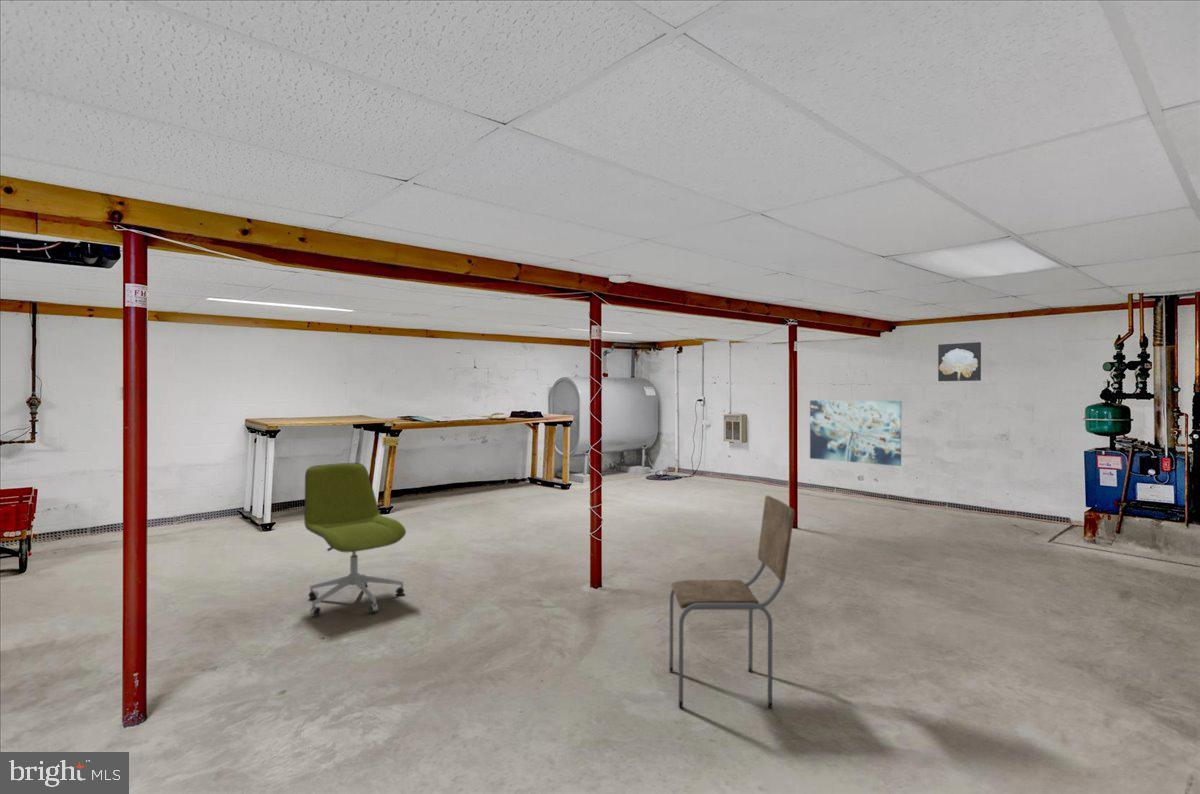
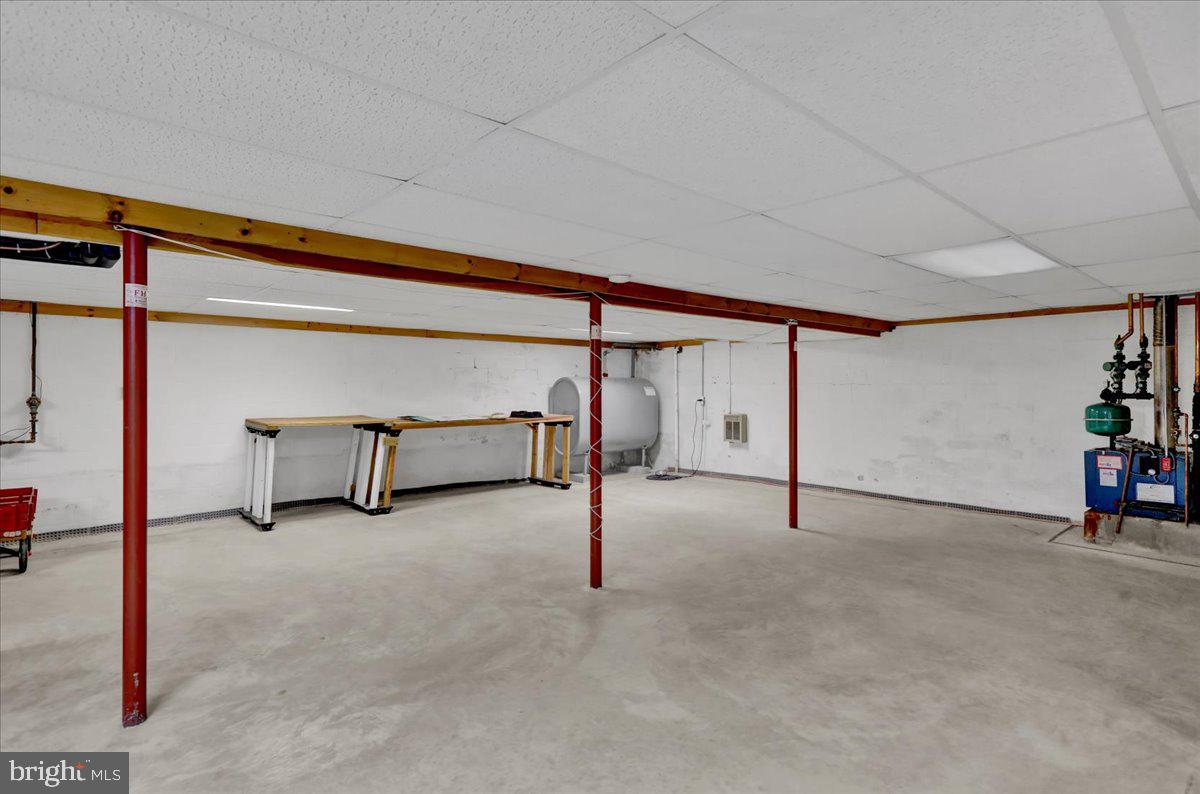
- wall art [937,341,982,382]
- office chair [303,462,407,617]
- dining chair [668,494,796,708]
- wall art [809,399,902,467]
